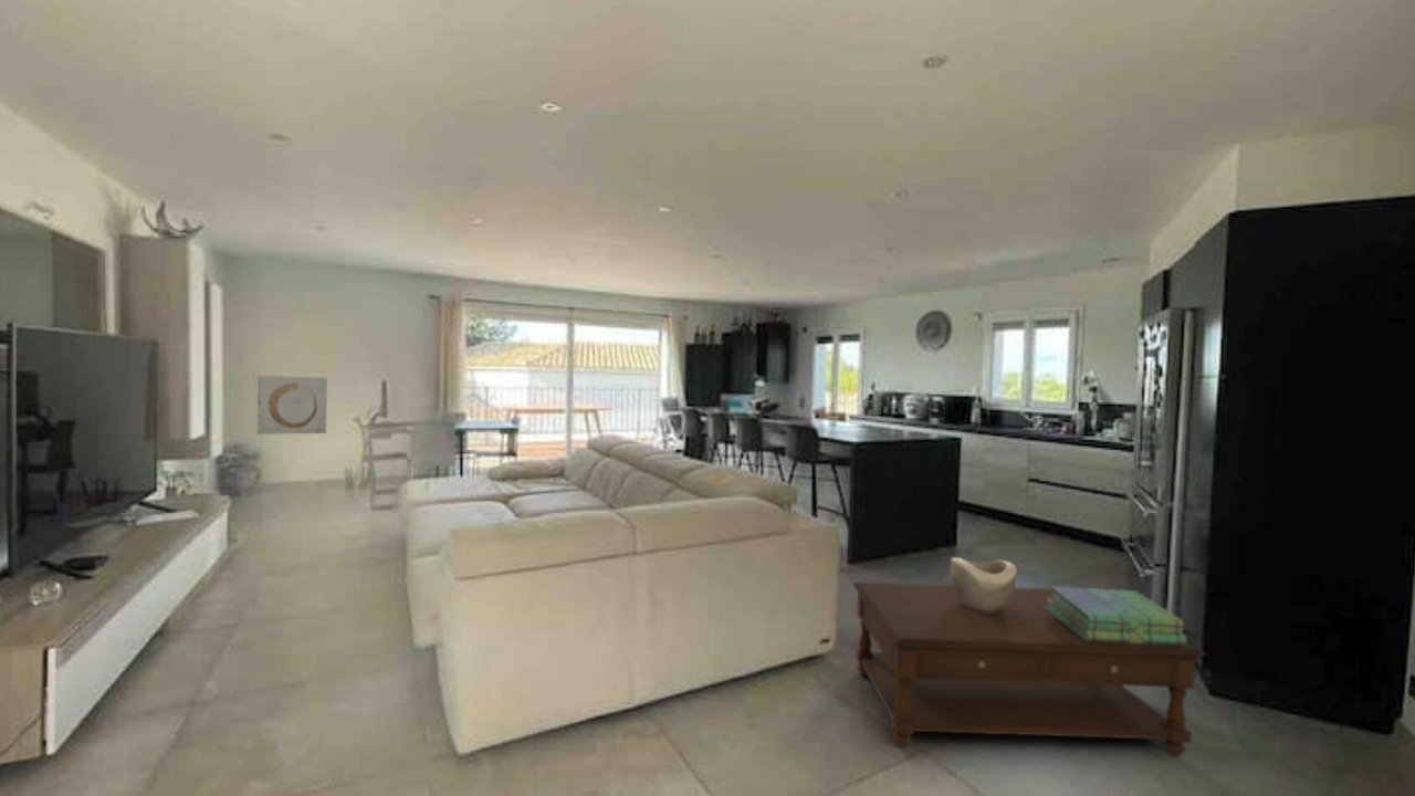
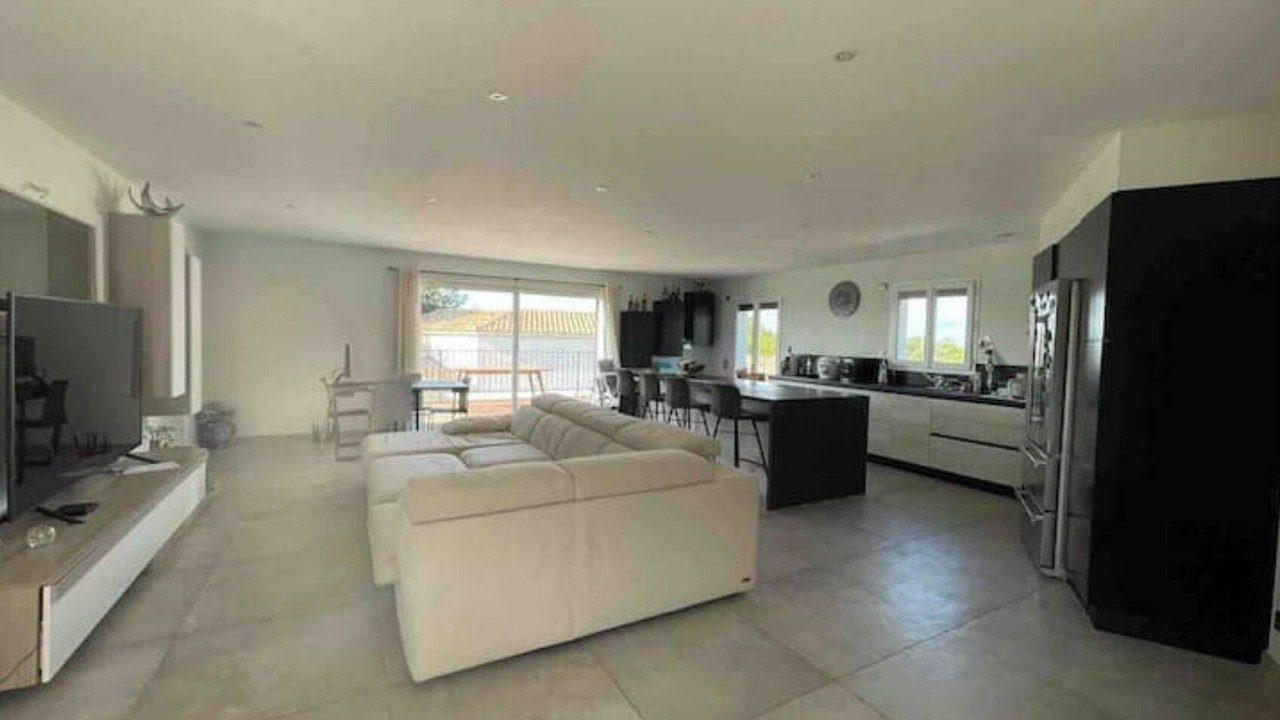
- decorative bowl [950,556,1018,611]
- wall art [256,375,328,436]
- coffee table [851,582,1207,757]
- stack of books [1046,586,1187,646]
